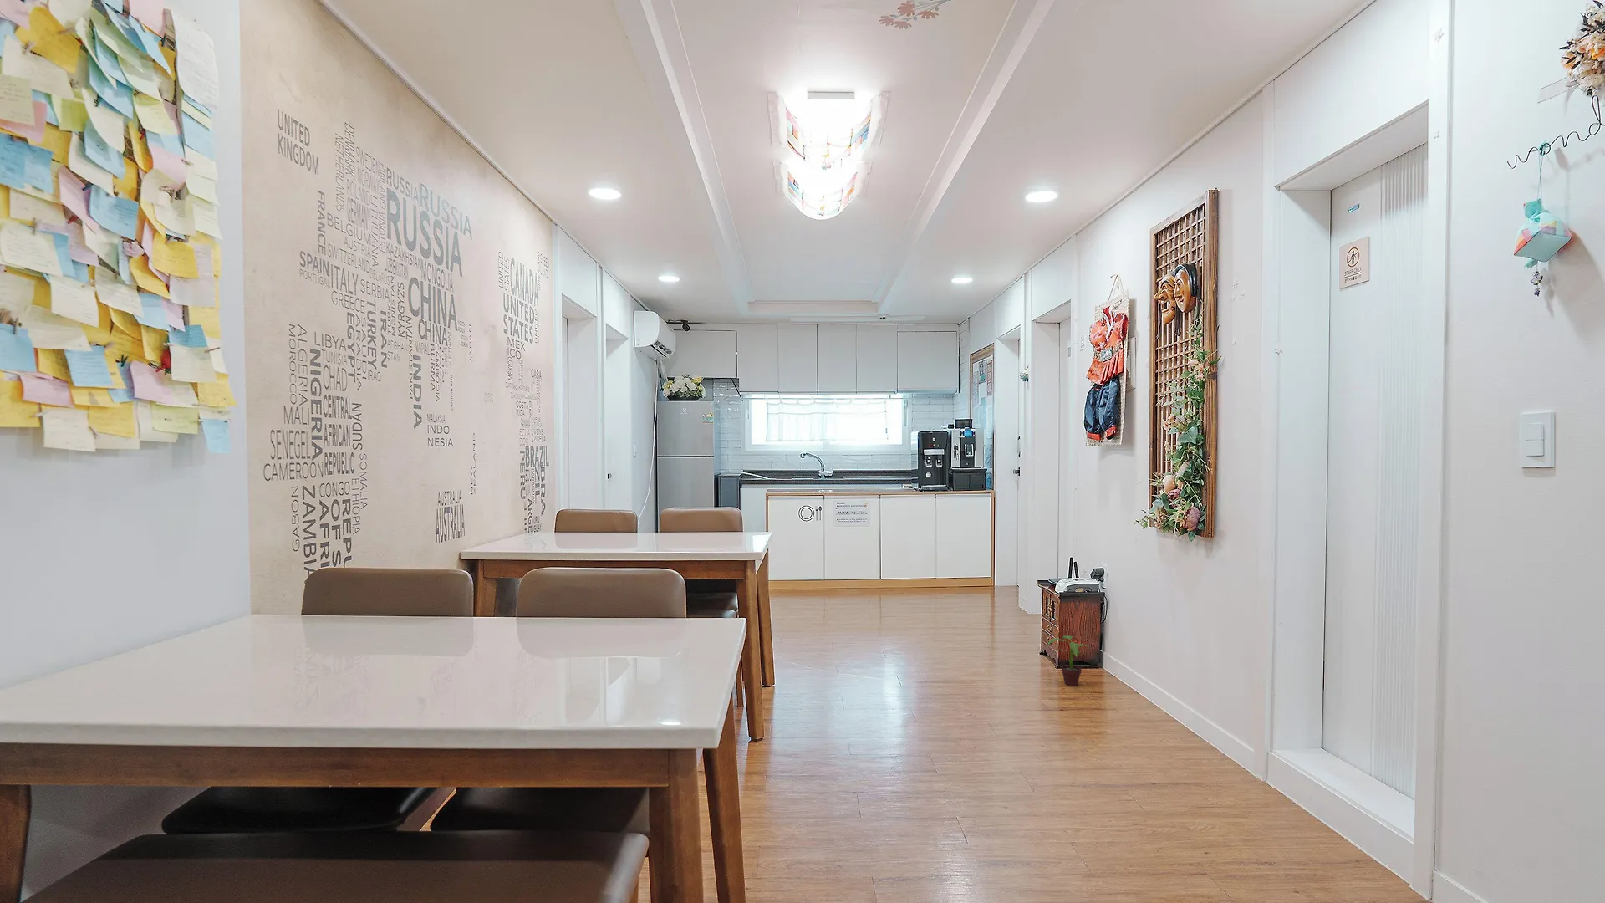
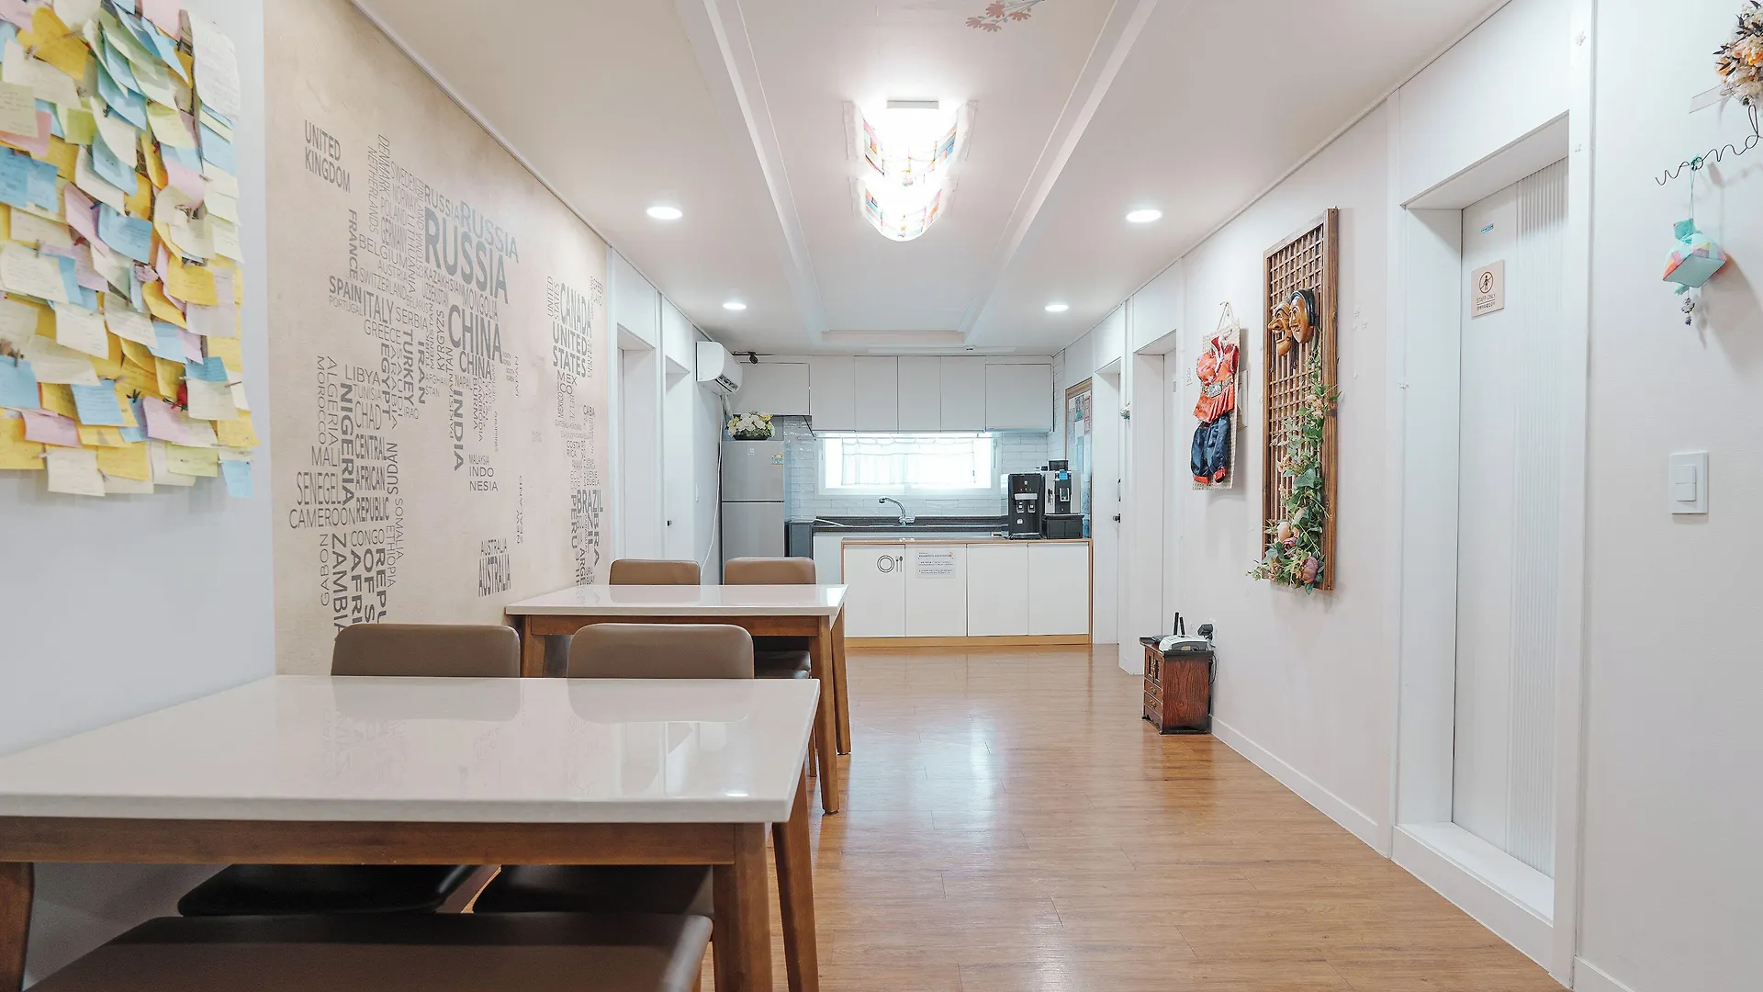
- potted plant [1046,635,1091,687]
